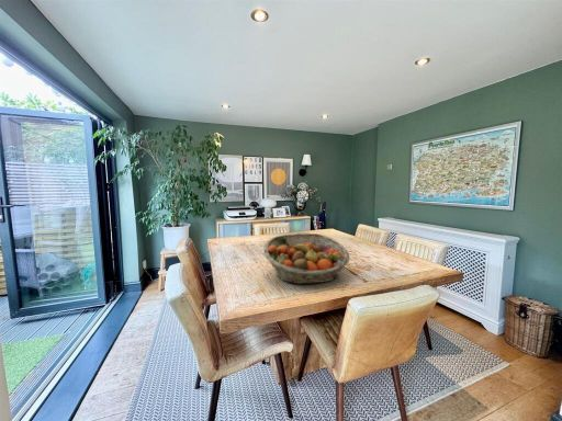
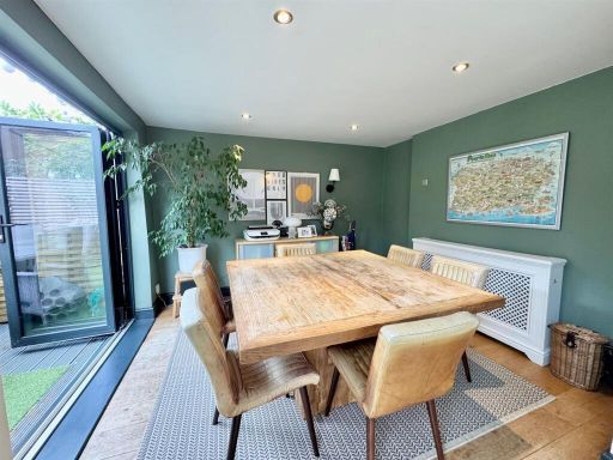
- fruit basket [262,232,350,285]
